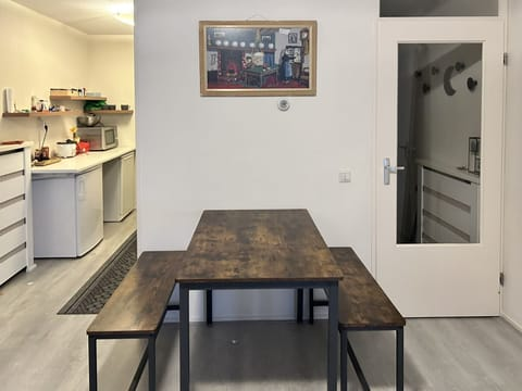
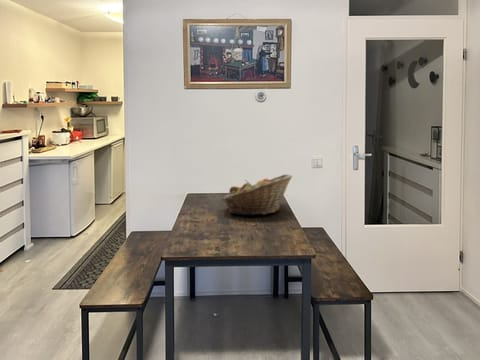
+ fruit basket [221,174,293,216]
